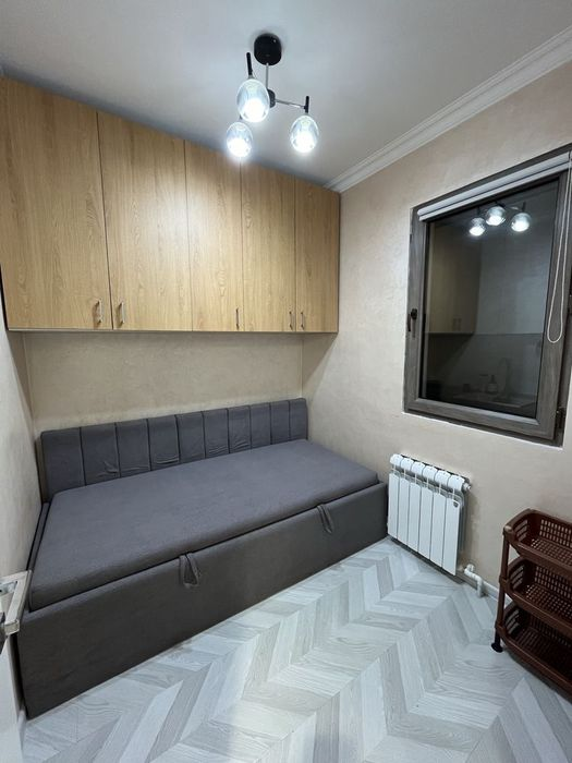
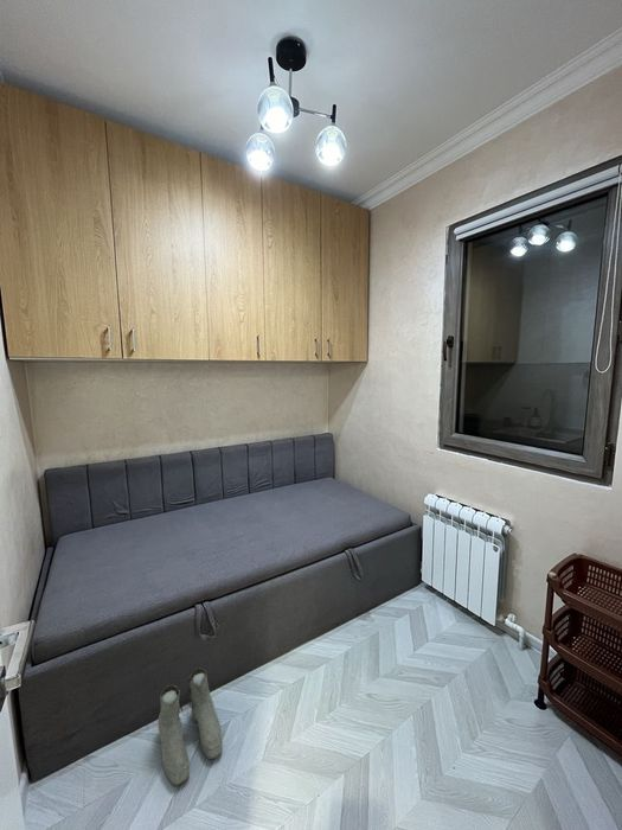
+ boots [158,668,224,787]
